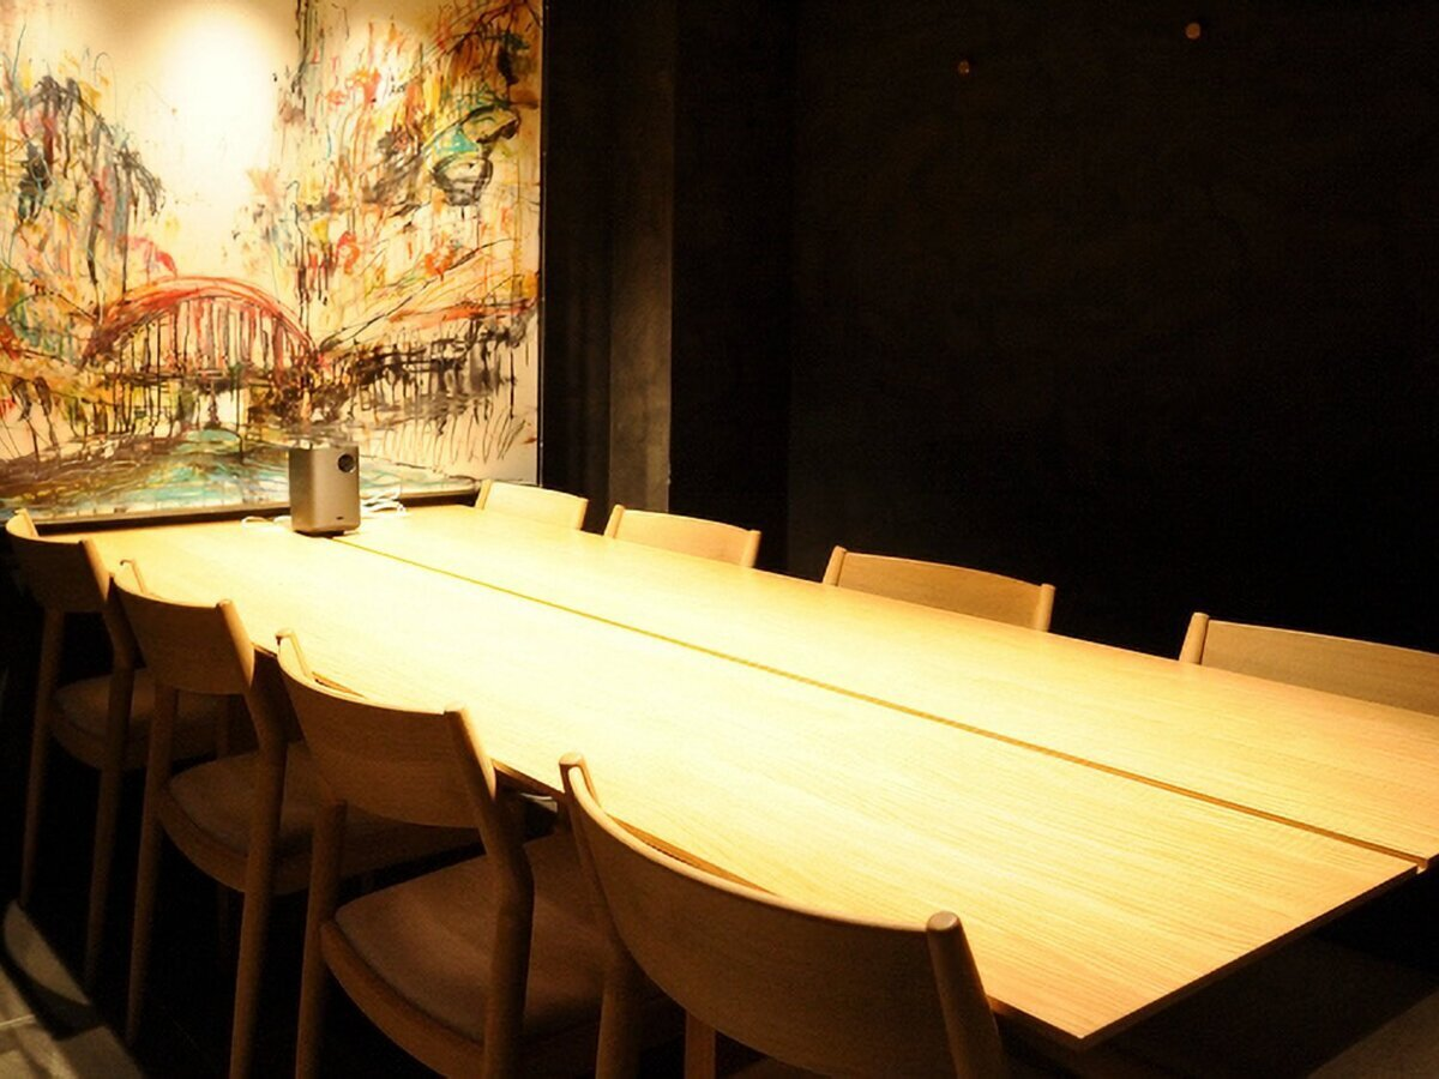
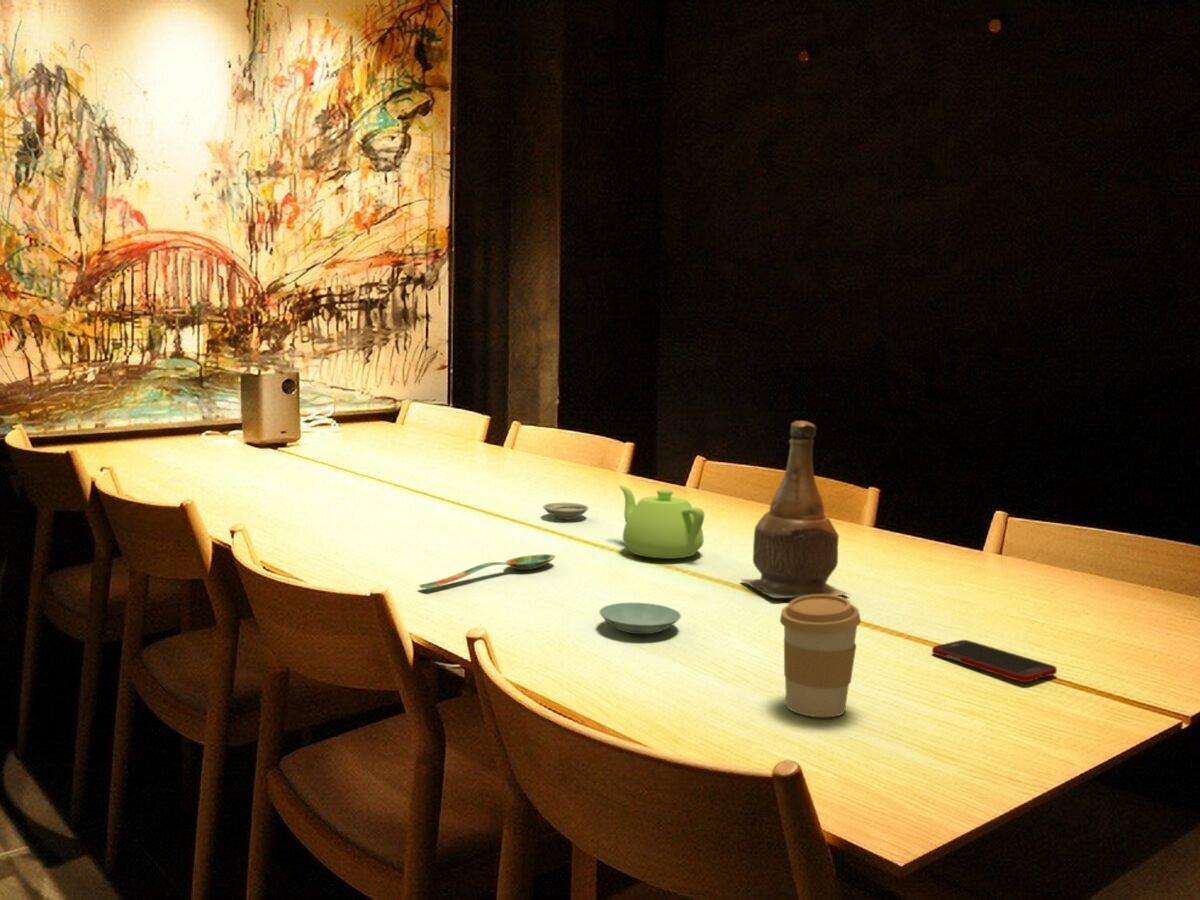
+ cell phone [931,639,1058,683]
+ spoon [418,553,557,589]
+ saucer [542,502,589,520]
+ saucer [598,602,682,635]
+ bottle [739,420,851,599]
+ coffee cup [779,594,862,718]
+ teapot [618,484,705,559]
